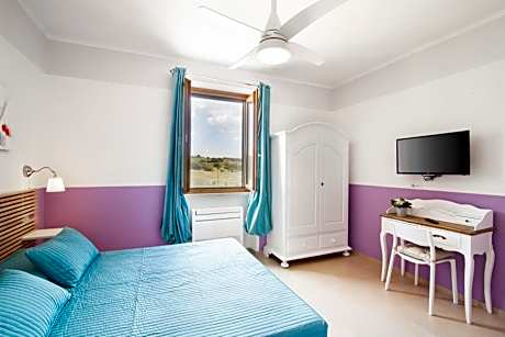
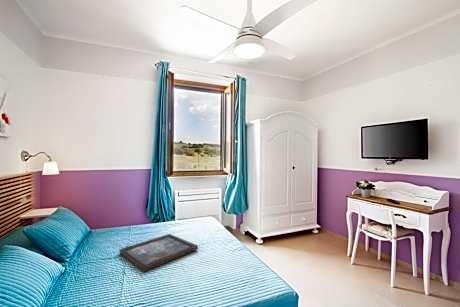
+ decorative tray [118,233,199,273]
